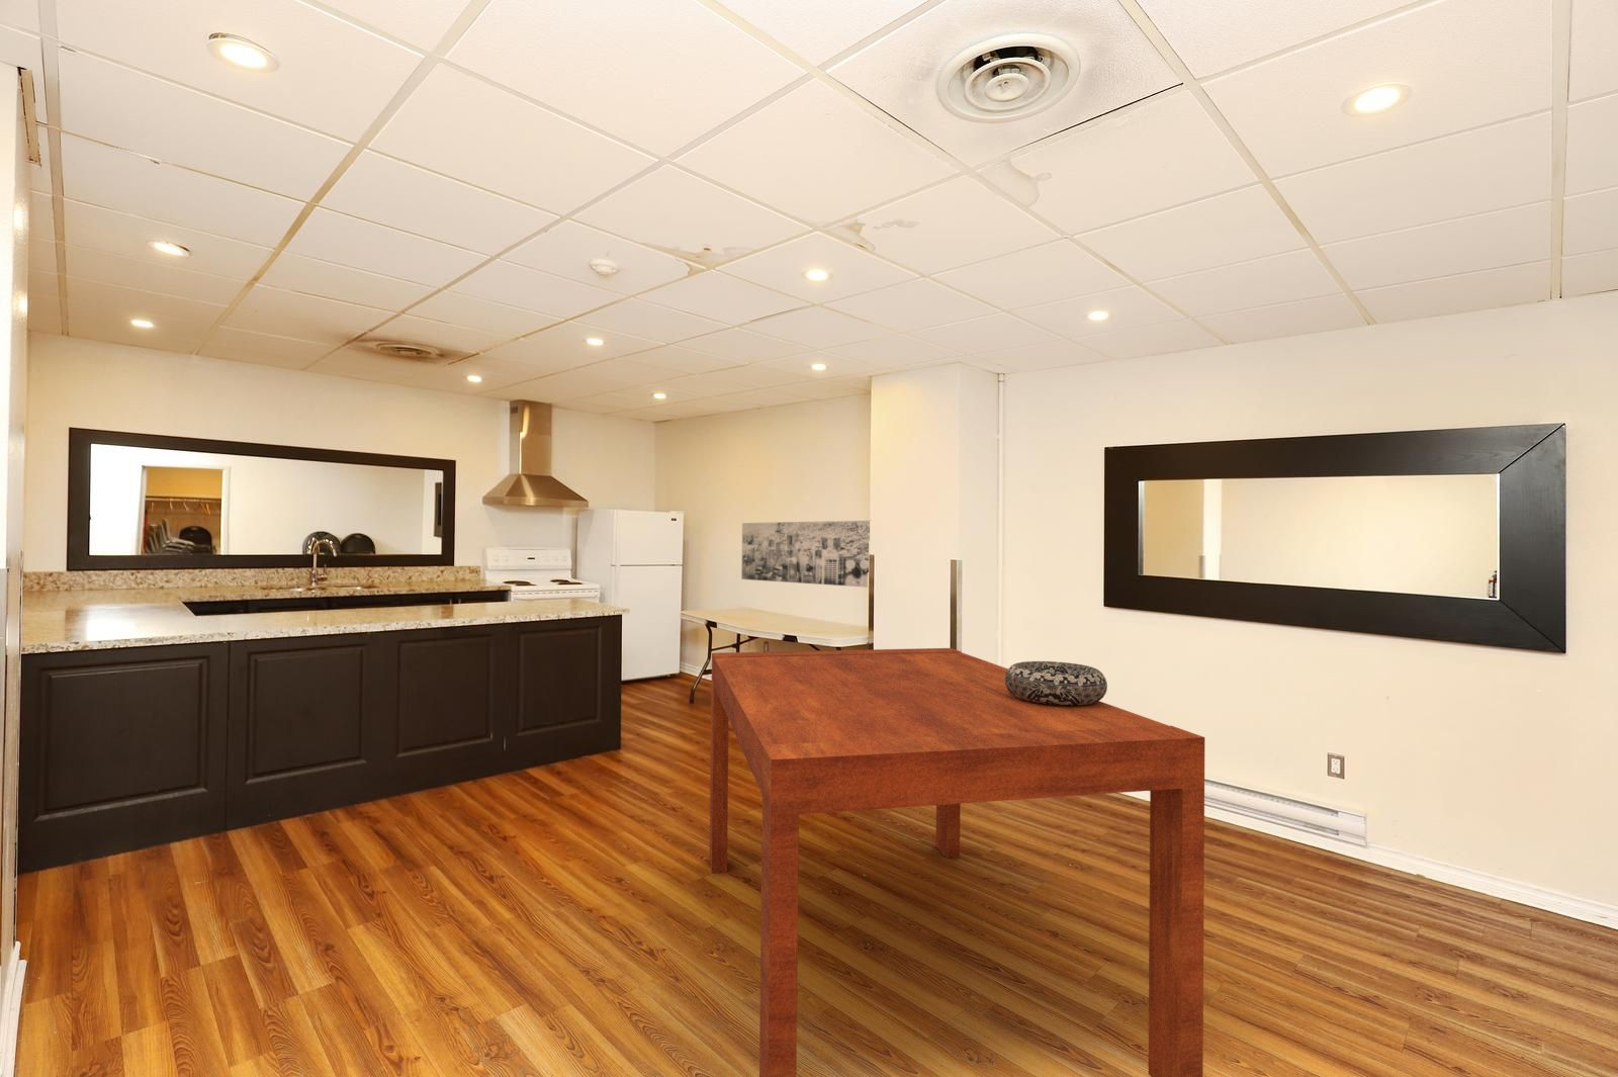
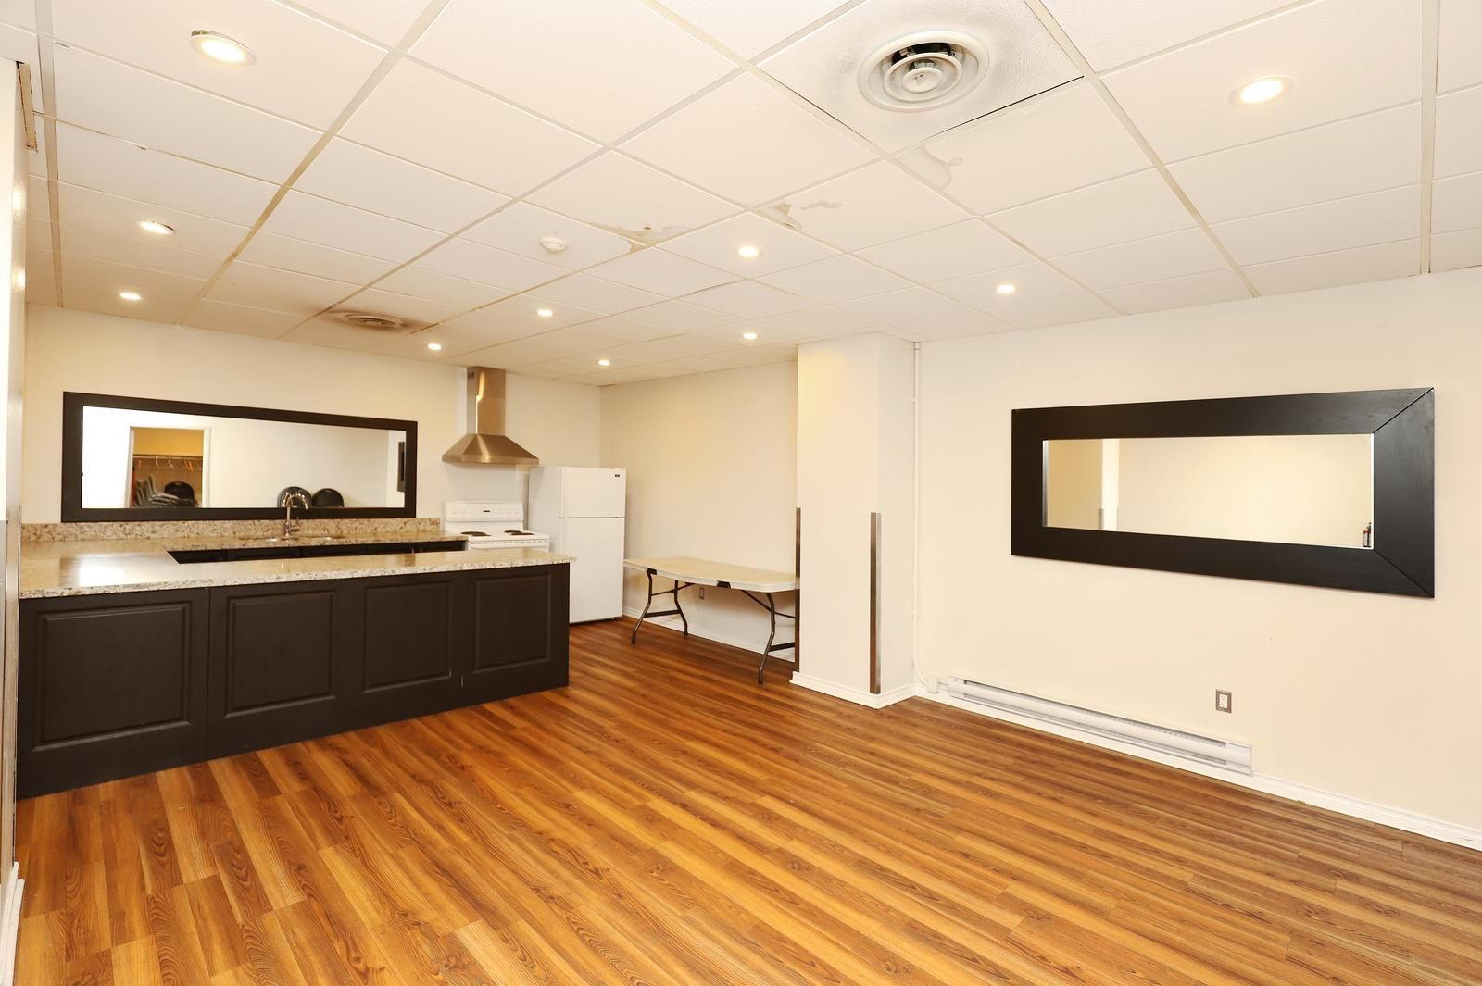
- dining table [709,647,1207,1077]
- wall art [740,519,870,589]
- decorative bowl [1005,660,1108,704]
